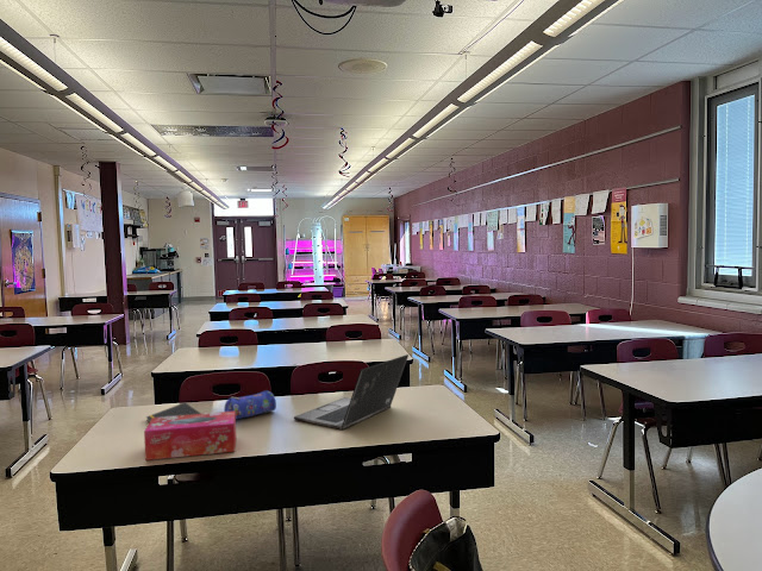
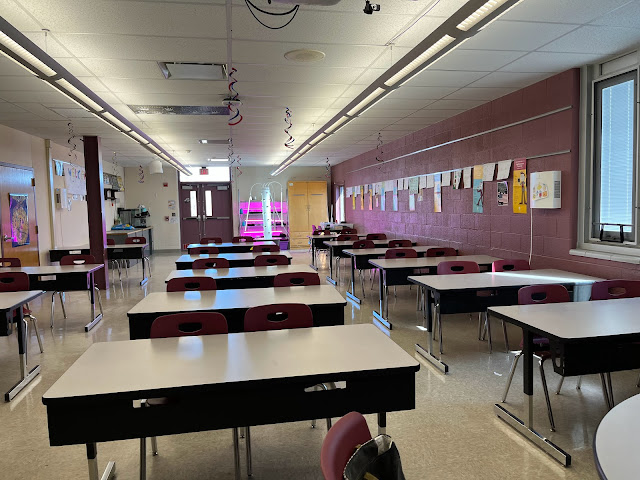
- notepad [145,401,202,423]
- tissue box [143,410,237,462]
- laptop [293,353,410,431]
- pencil case [223,389,277,420]
